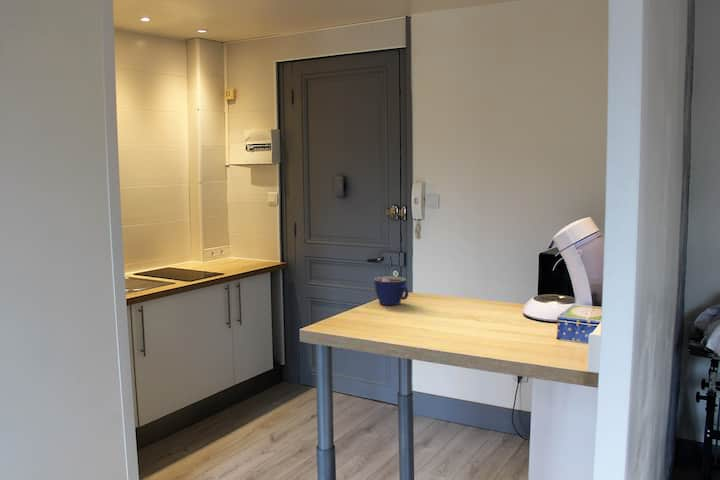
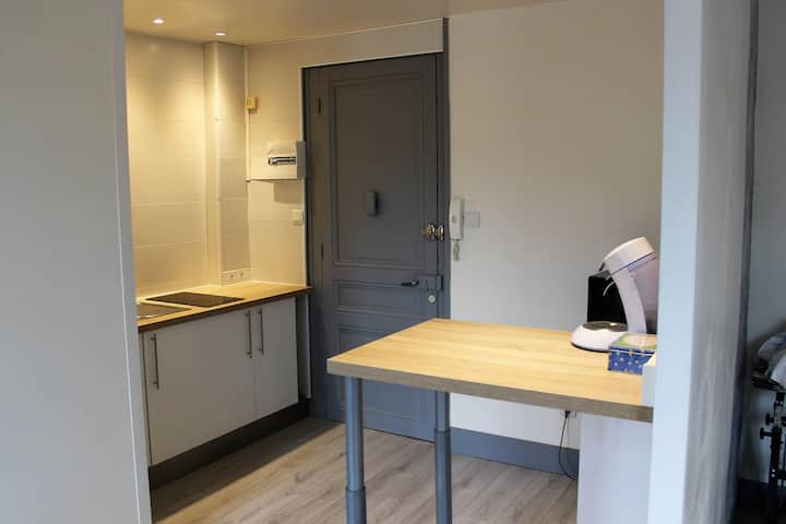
- cup [373,275,409,306]
